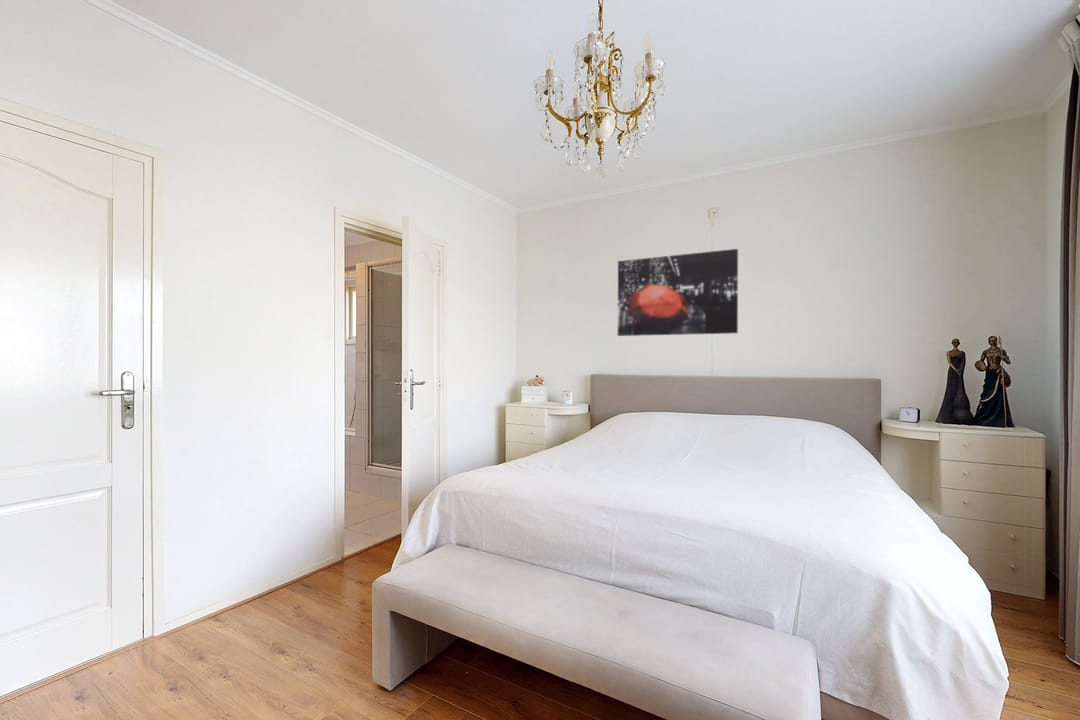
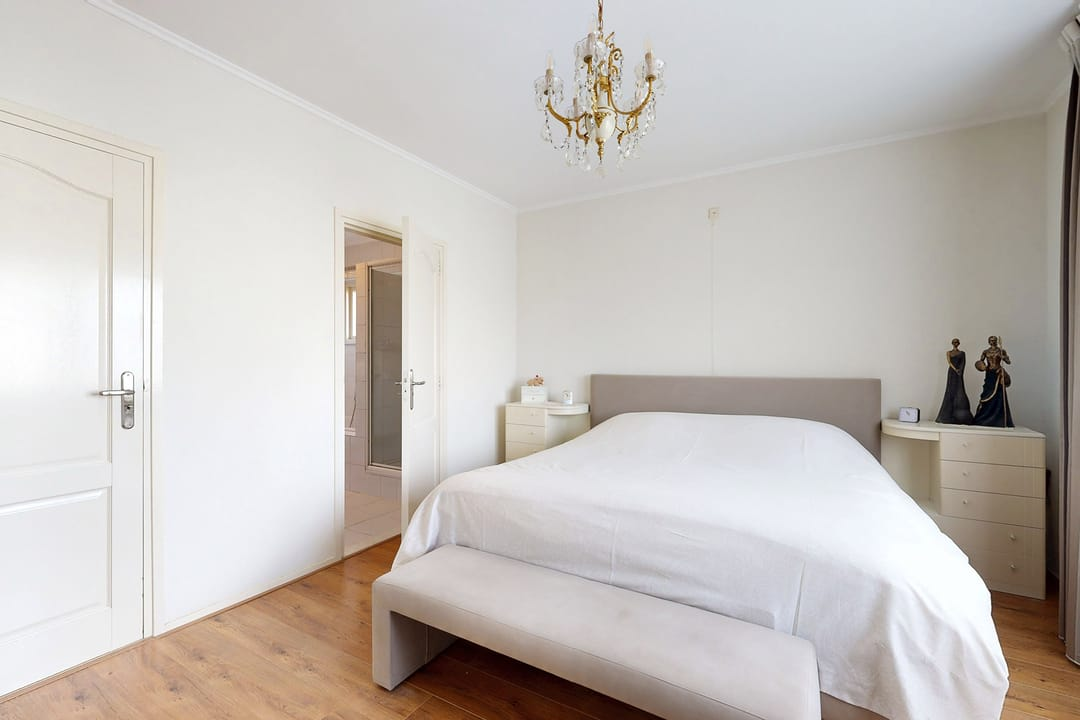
- wall art [617,248,739,337]
